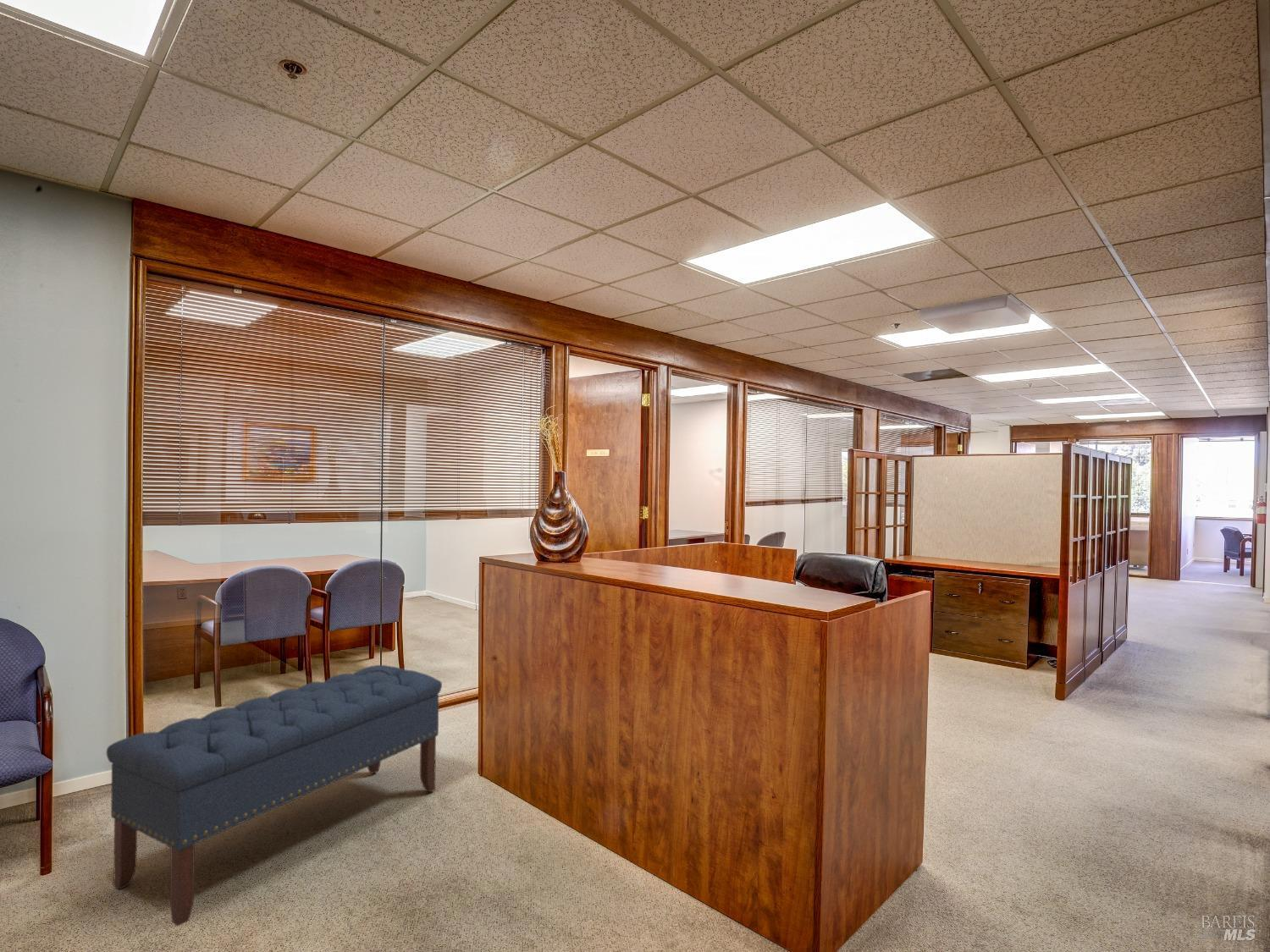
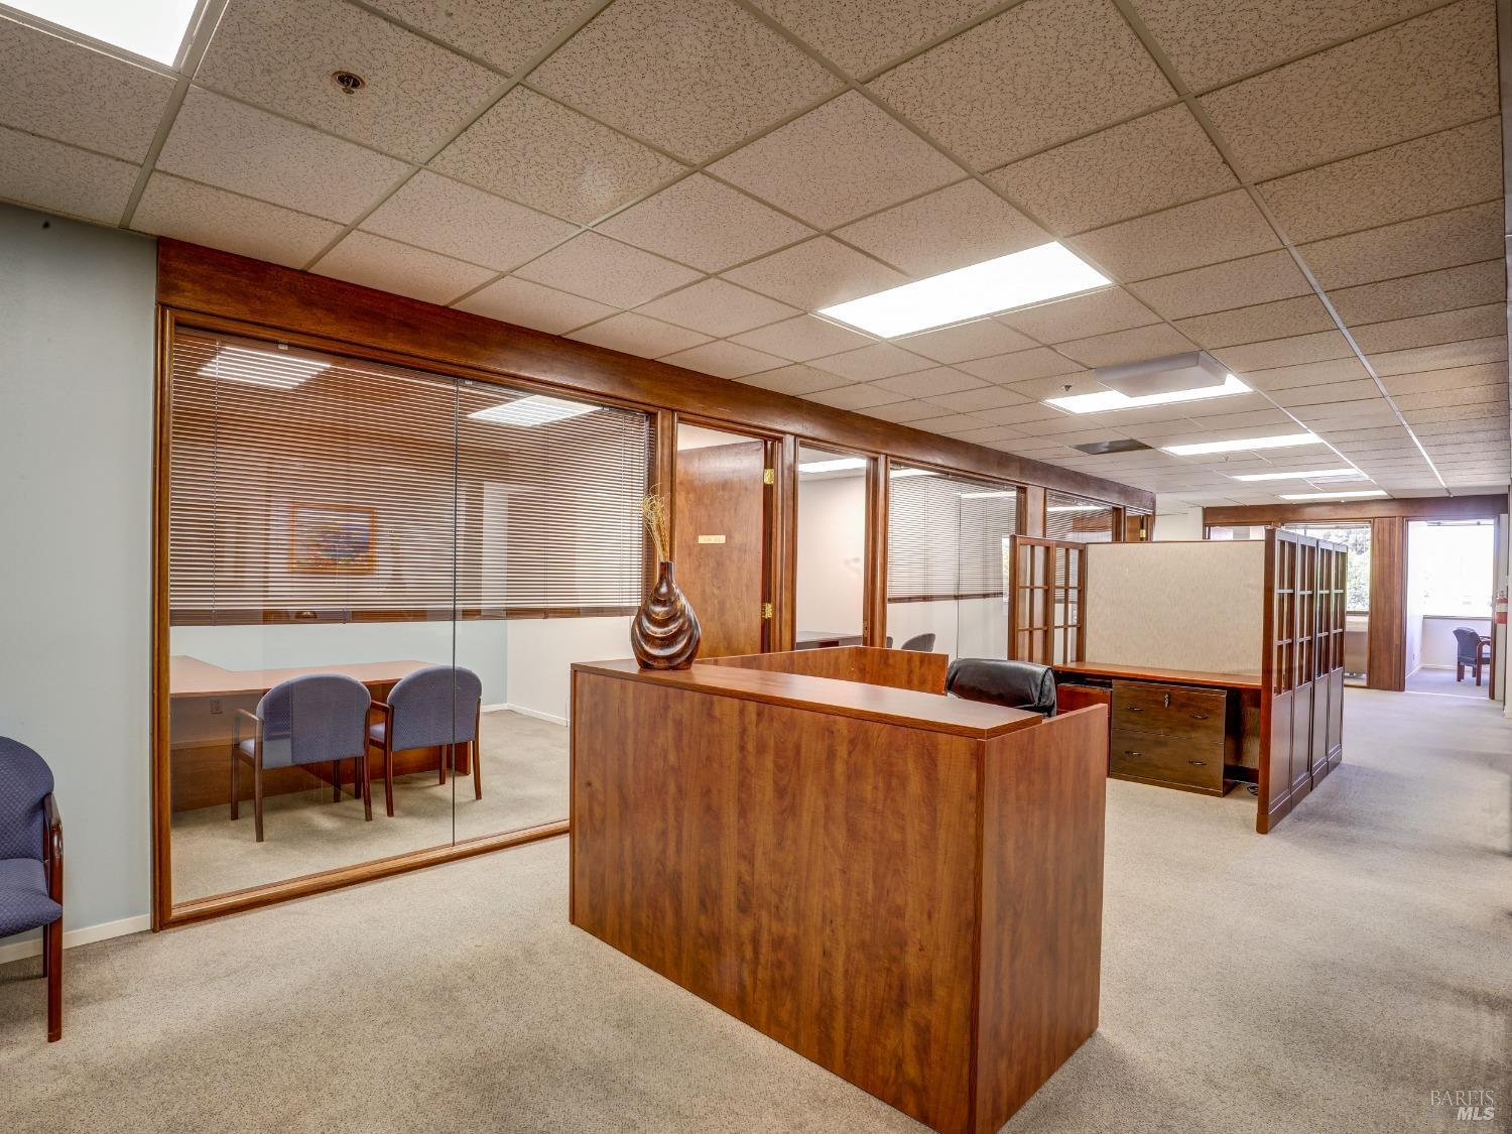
- bench [106,664,443,927]
